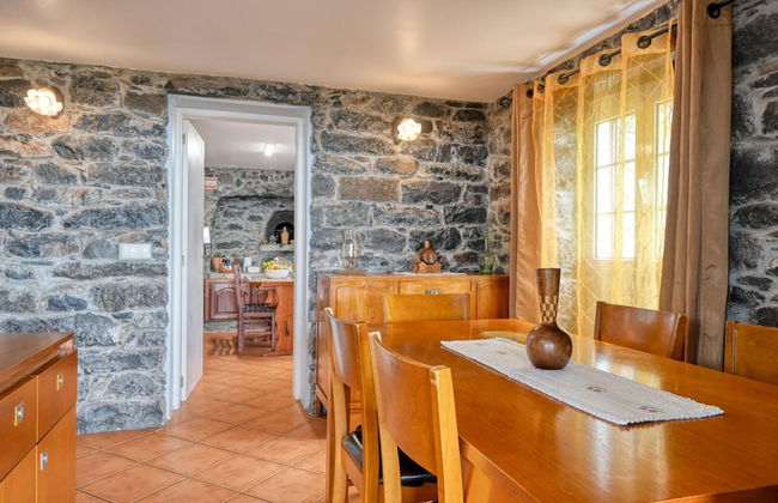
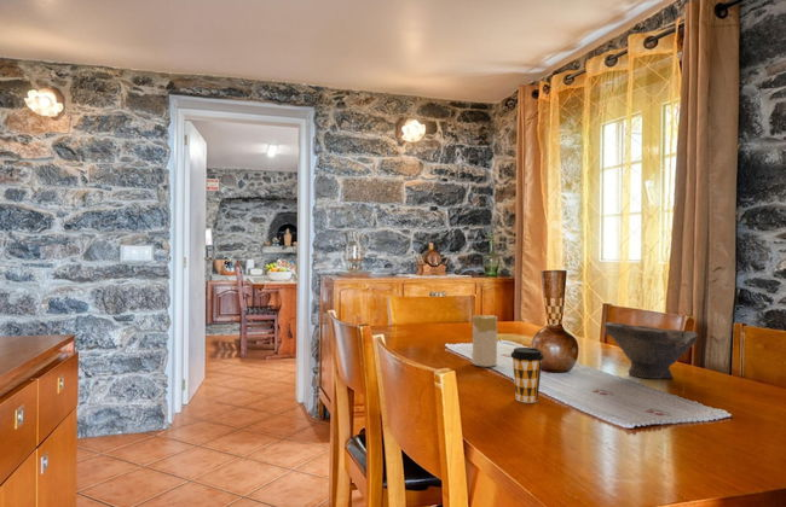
+ bowl [603,321,699,380]
+ coffee cup [509,346,545,404]
+ candle [470,314,498,368]
